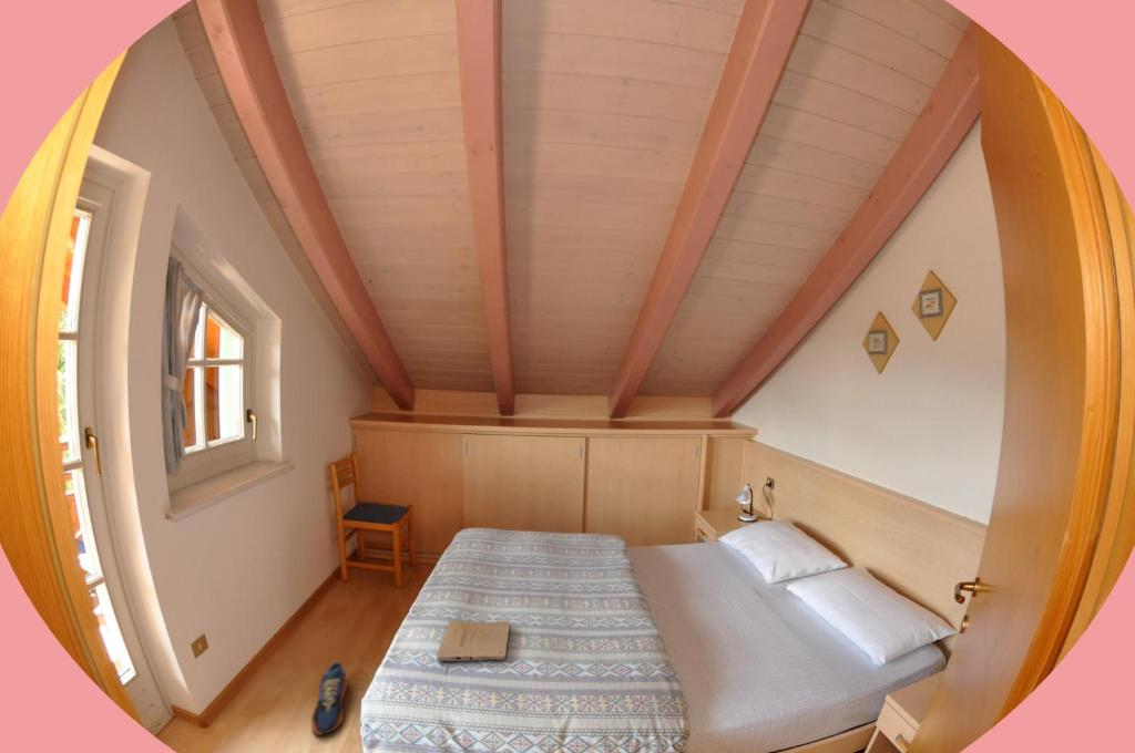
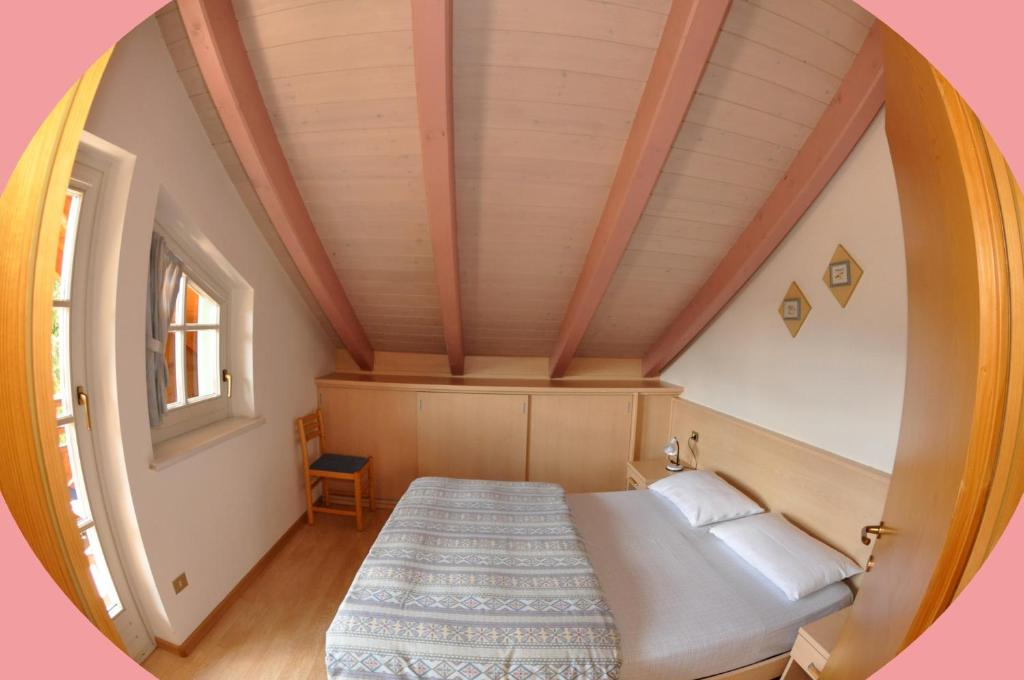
- book [436,620,511,662]
- shoe [310,661,349,736]
